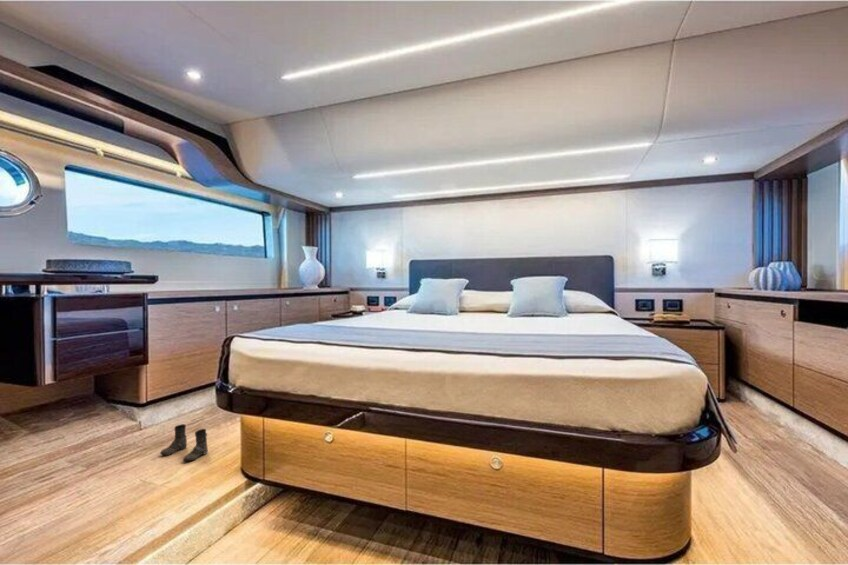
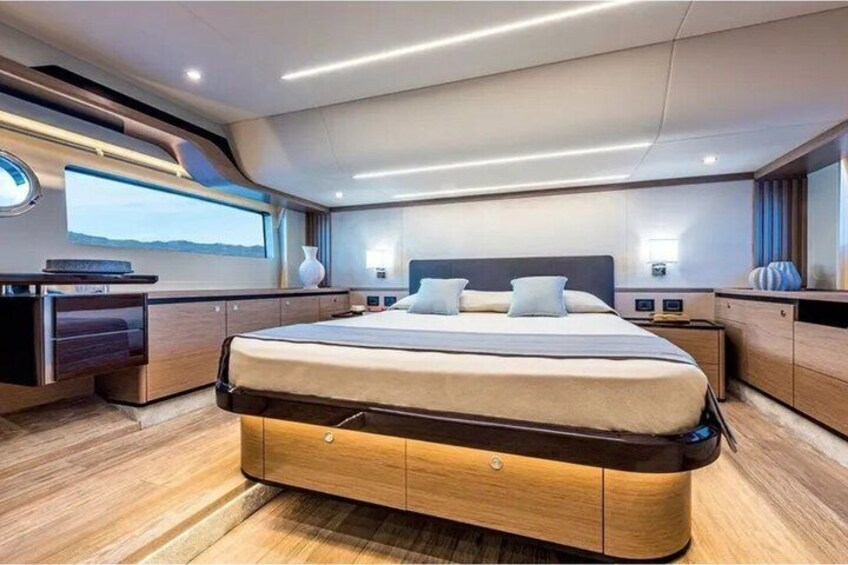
- boots [159,423,209,462]
